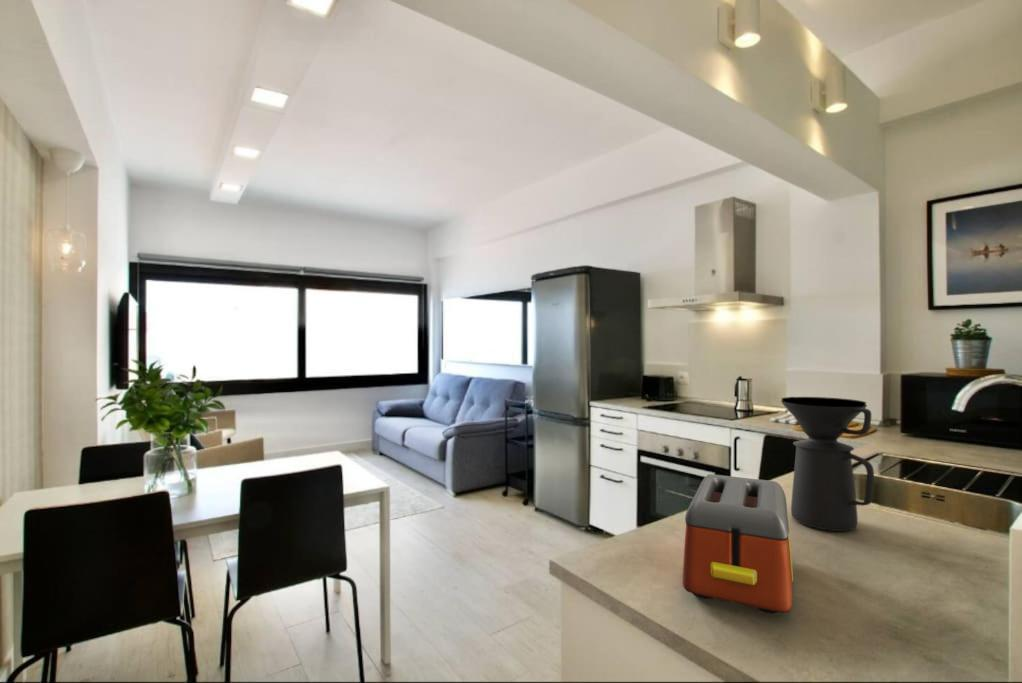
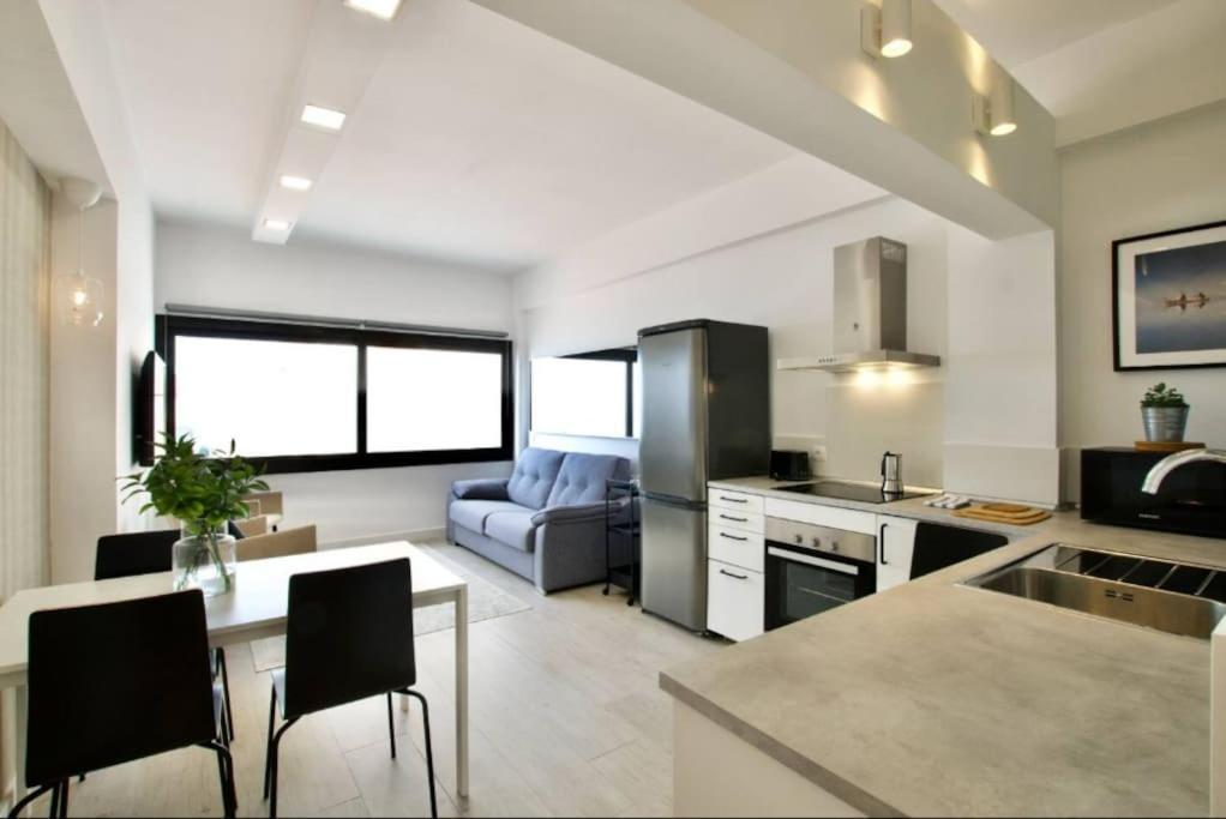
- toaster [682,473,794,615]
- coffee maker [780,396,875,532]
